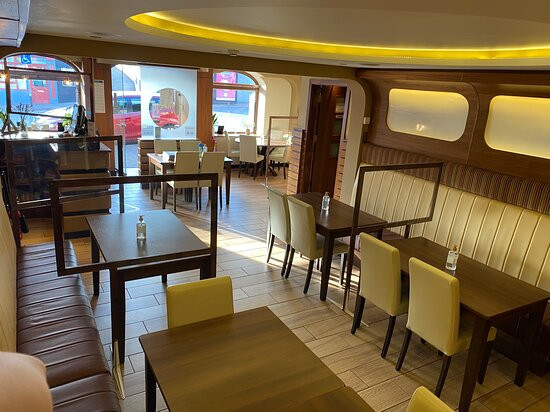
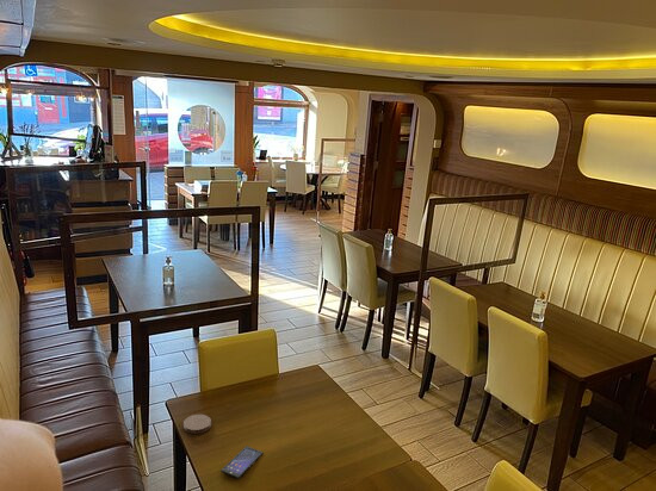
+ coaster [182,414,212,435]
+ smartphone [219,445,265,480]
